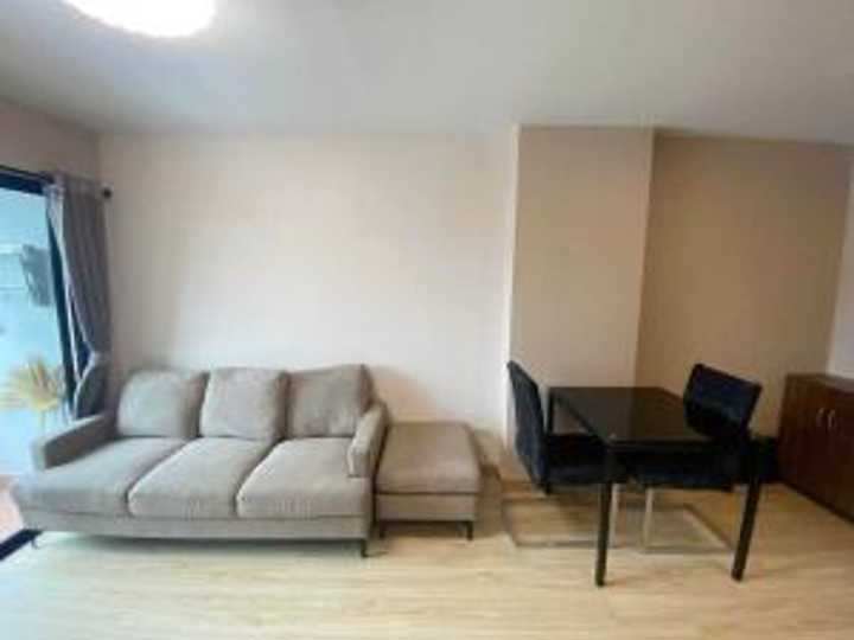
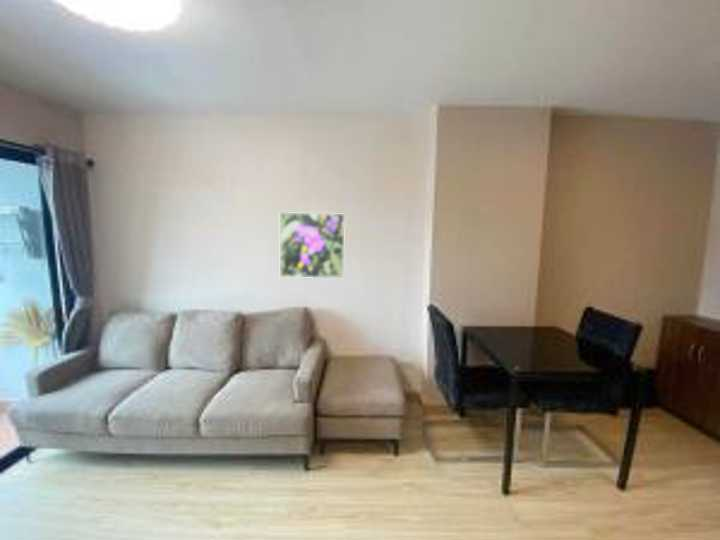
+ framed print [279,211,346,279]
